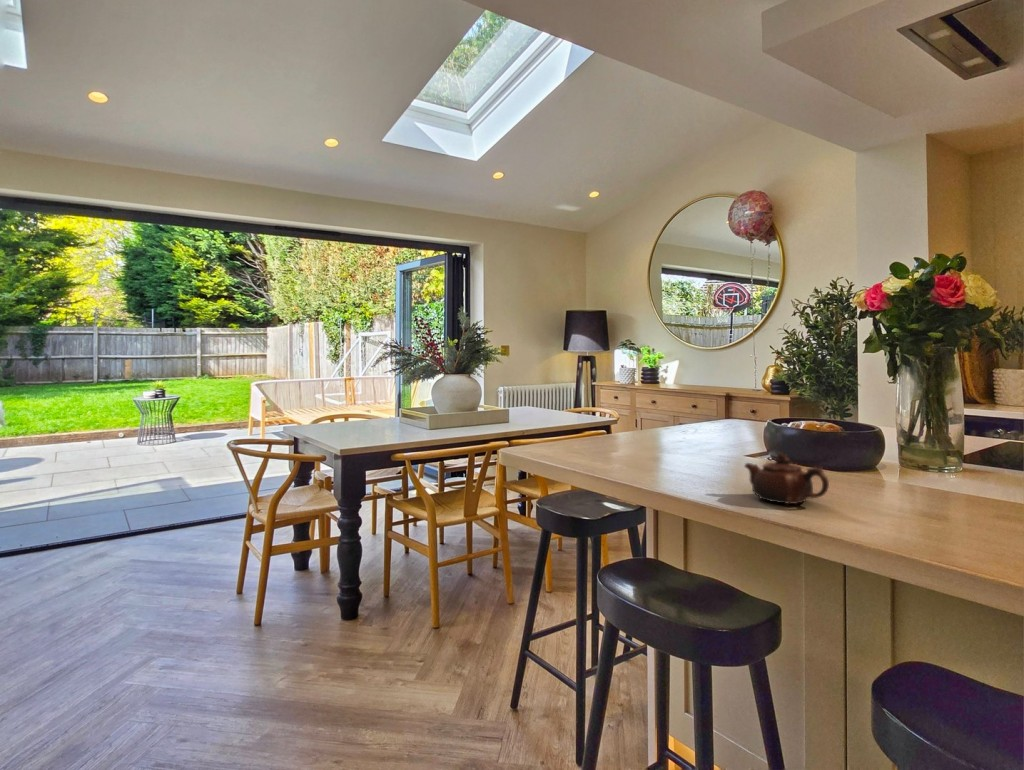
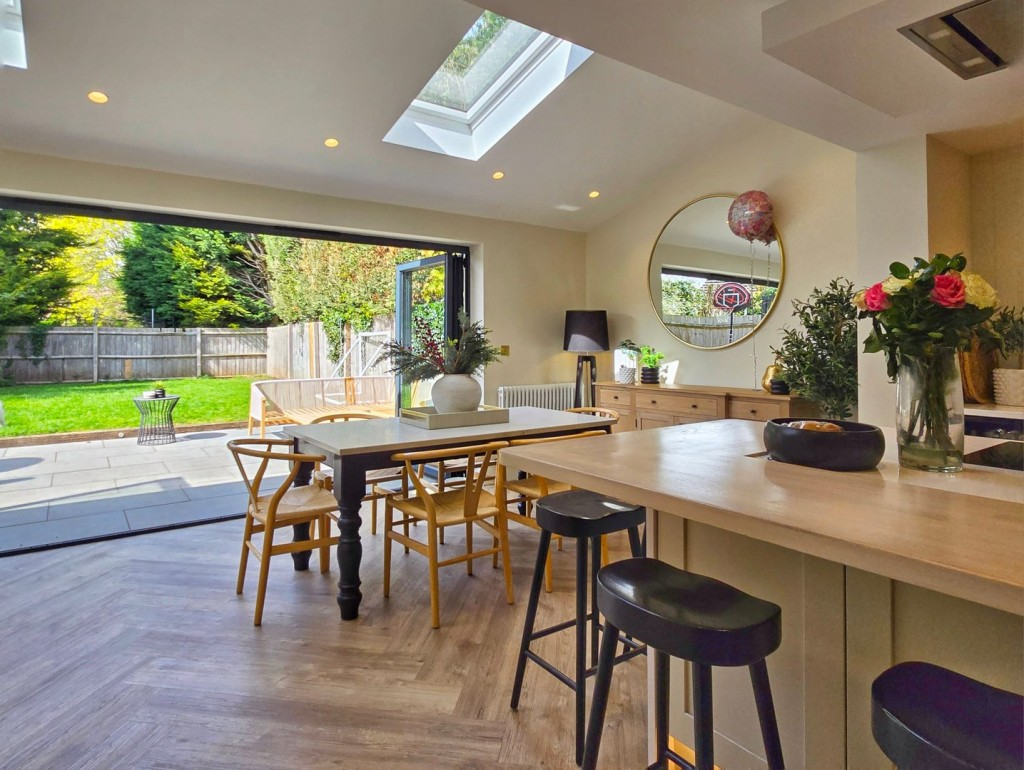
- teapot [743,452,830,505]
